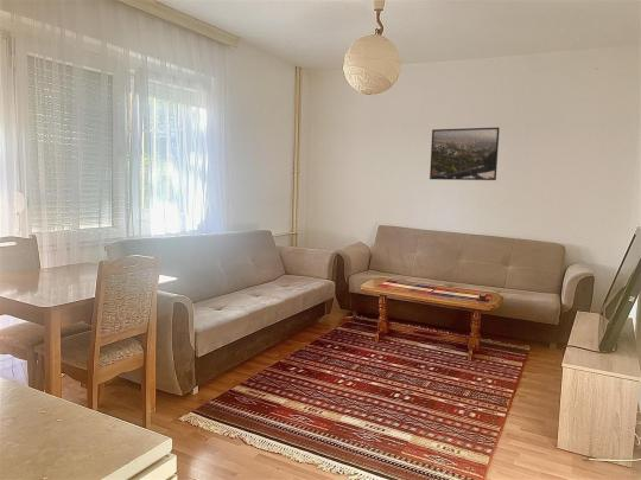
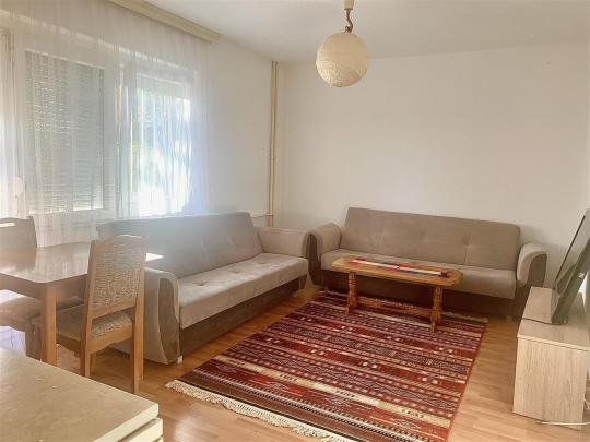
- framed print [429,127,501,181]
